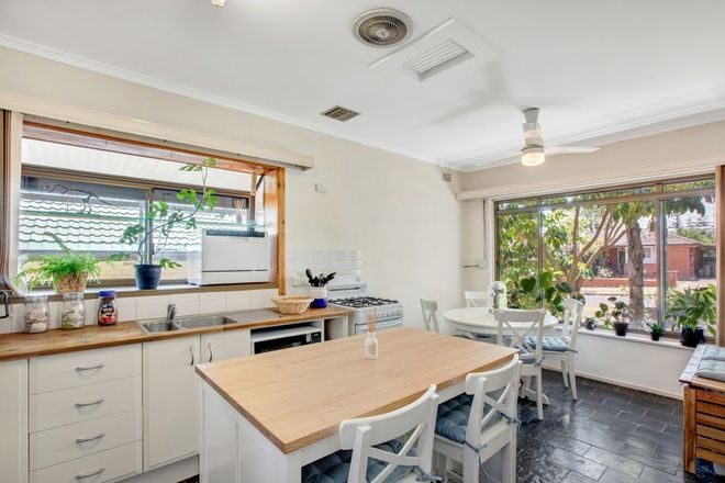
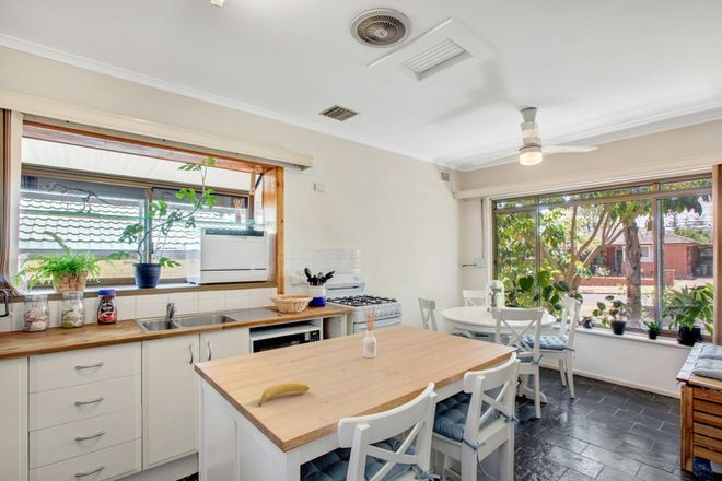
+ banana [257,382,311,408]
